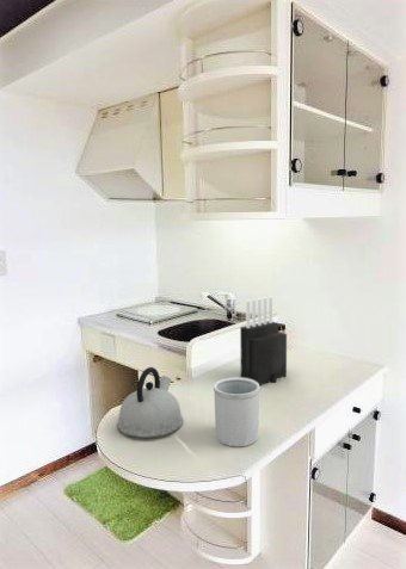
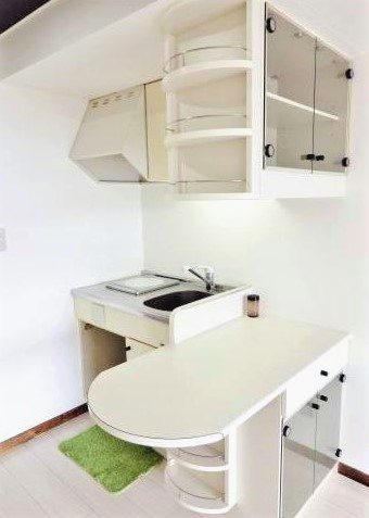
- kettle [116,366,184,439]
- knife block [239,295,288,386]
- utensil holder [213,377,260,447]
